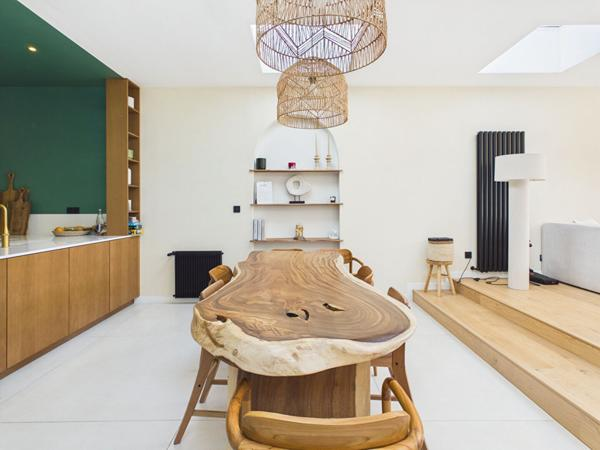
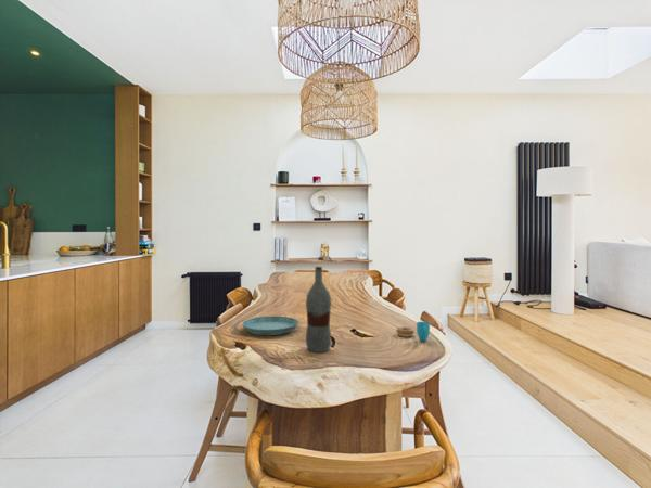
+ cup [395,321,431,342]
+ saucer [241,316,299,336]
+ bottle [305,266,332,354]
